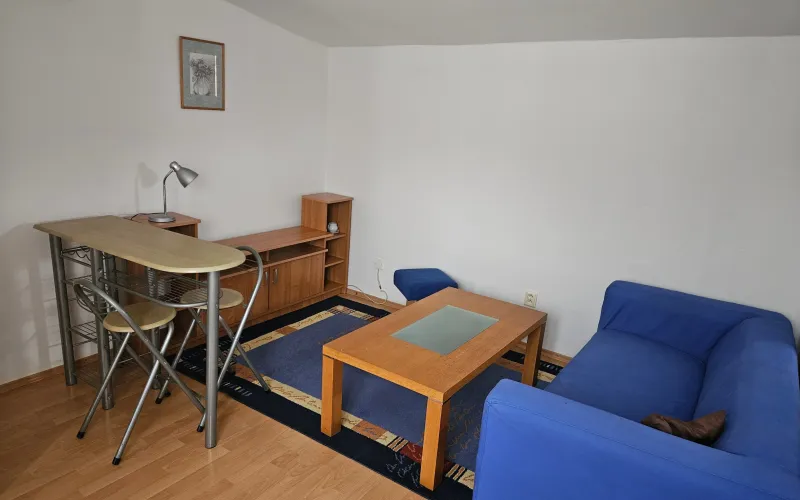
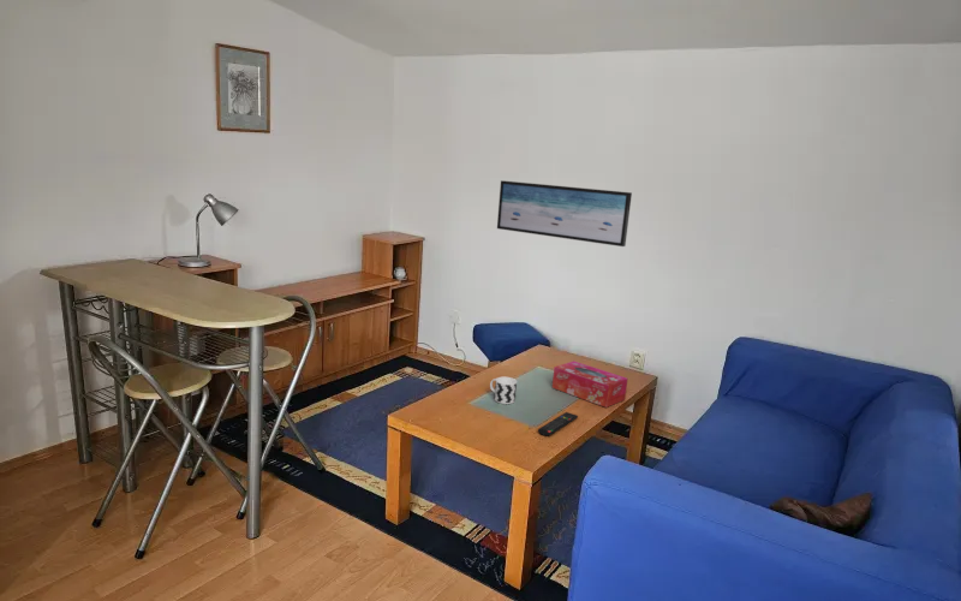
+ cup [489,376,518,405]
+ wall art [496,179,633,248]
+ tissue box [551,361,628,409]
+ remote control [537,411,579,436]
